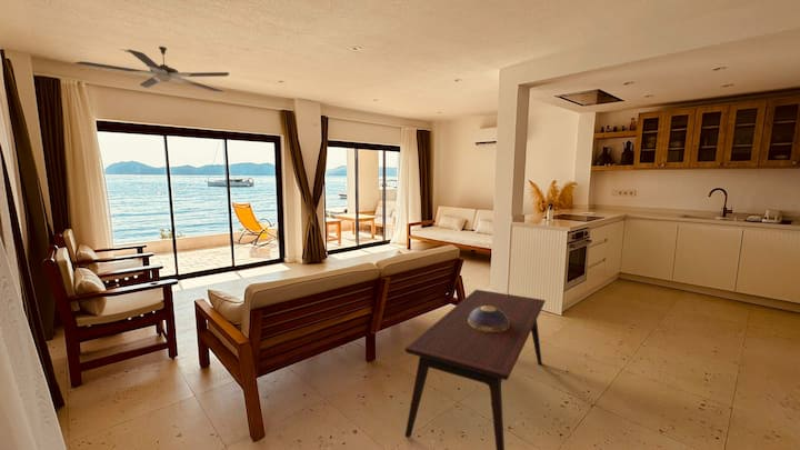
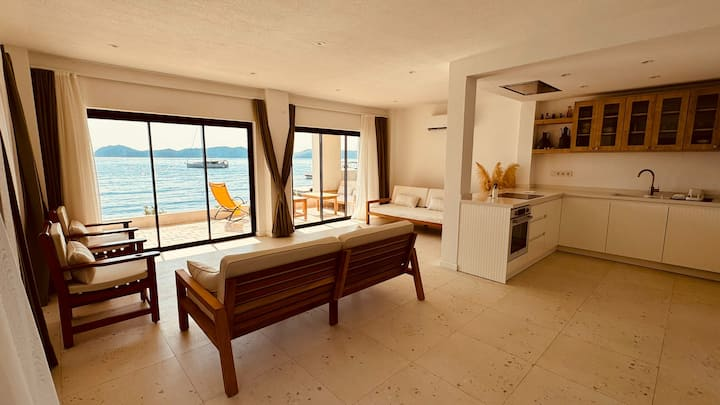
- decorative bowl [468,307,509,331]
- coffee table [404,289,547,450]
- ceiling fan [74,46,230,93]
